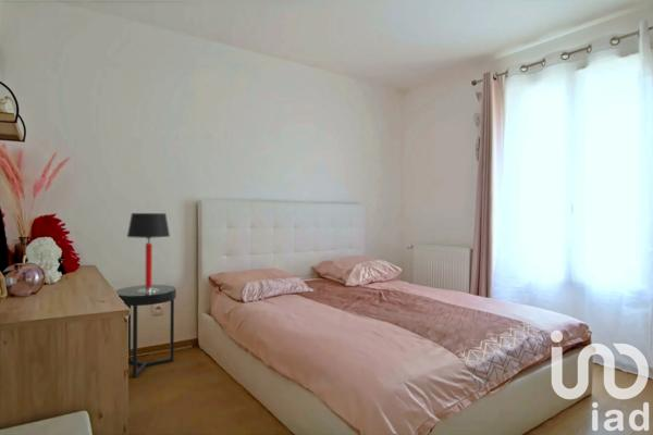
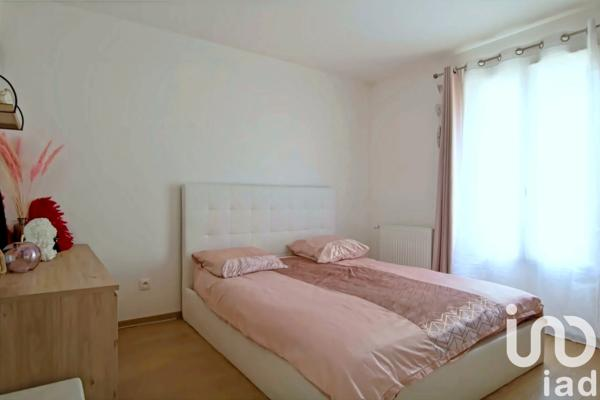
- side table [114,284,177,378]
- table lamp [126,212,171,293]
